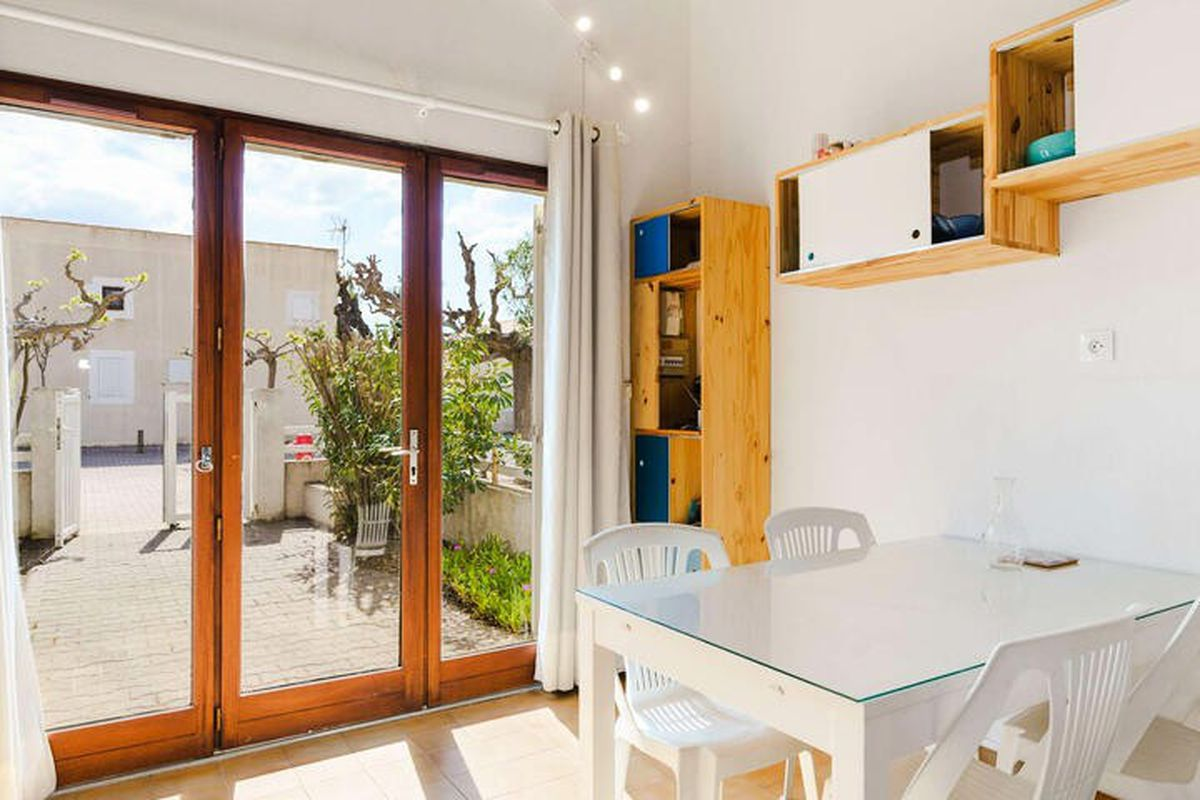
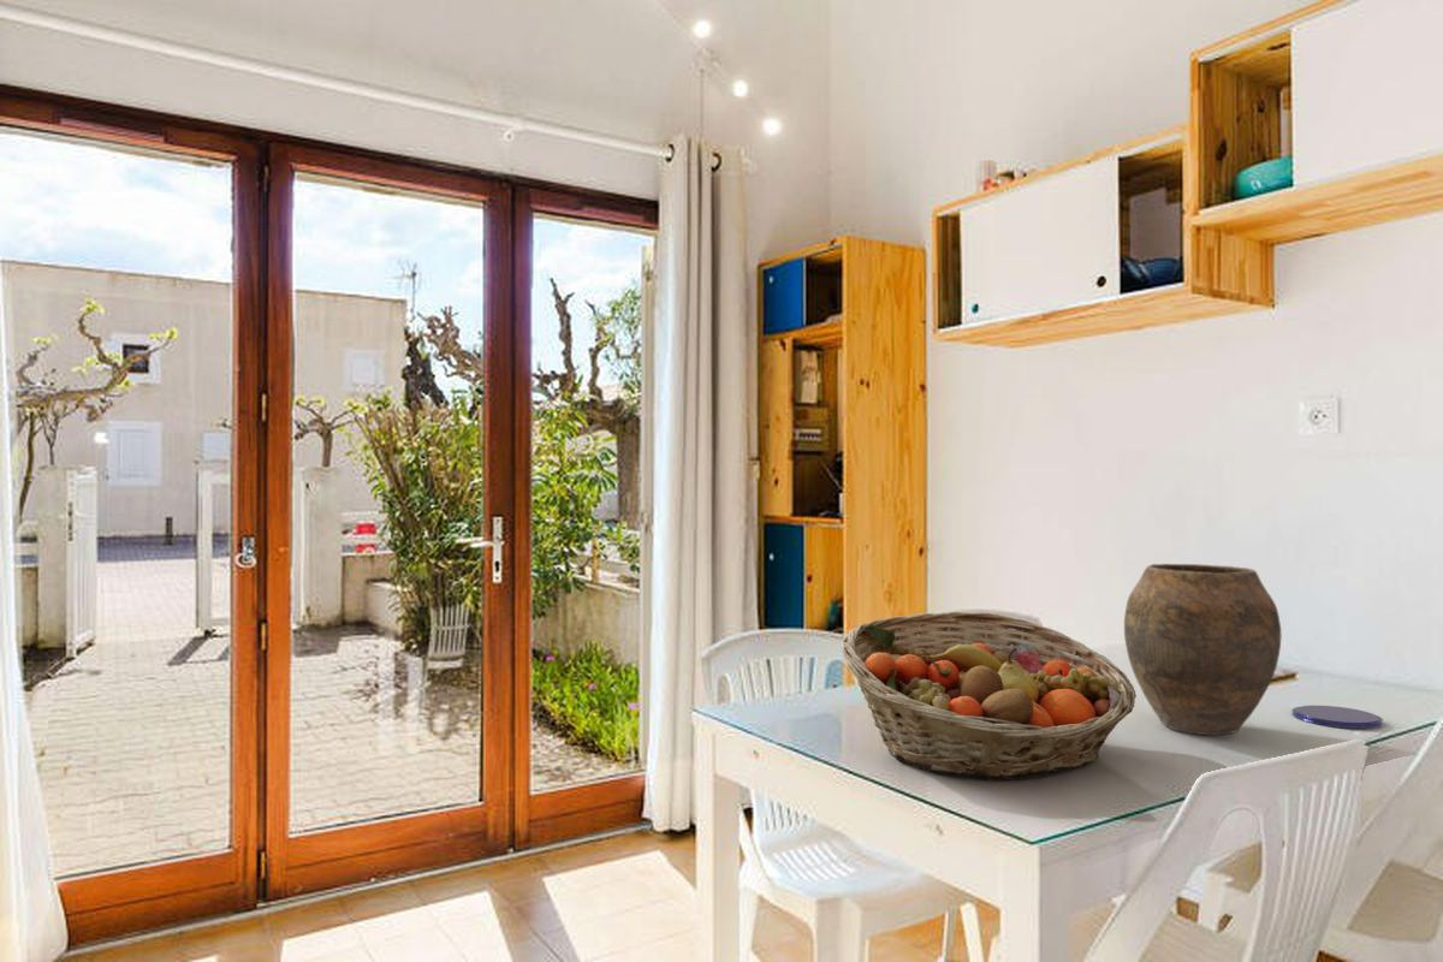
+ saucer [1291,705,1384,730]
+ fruit basket [841,611,1138,780]
+ vase [1123,563,1282,736]
